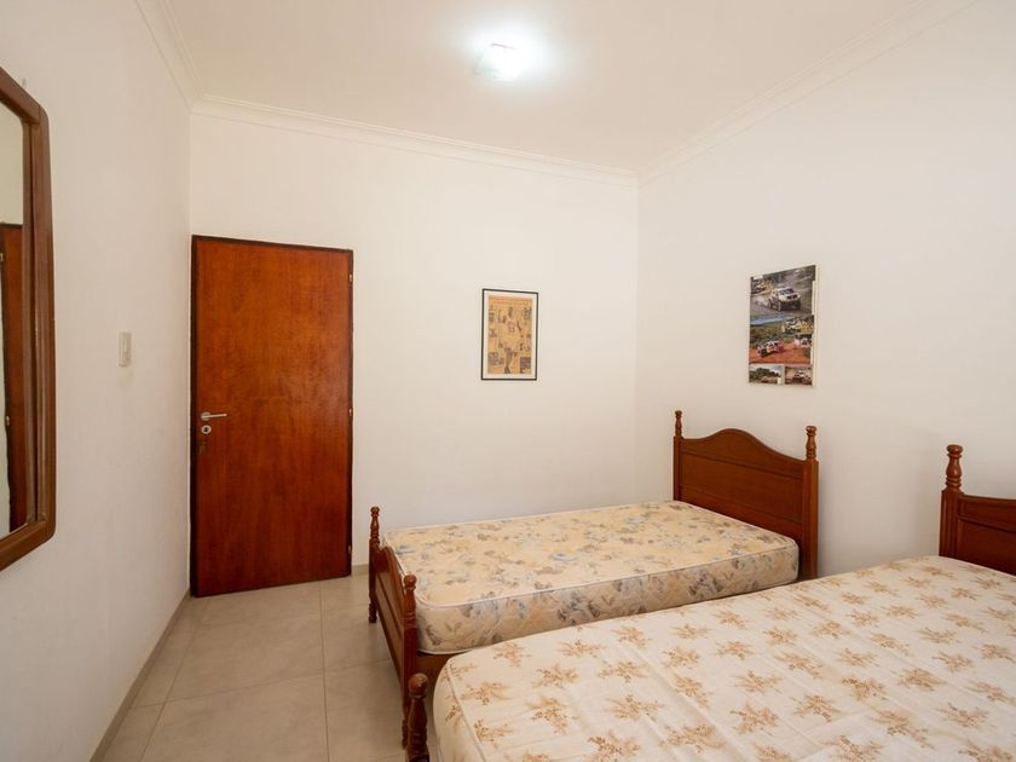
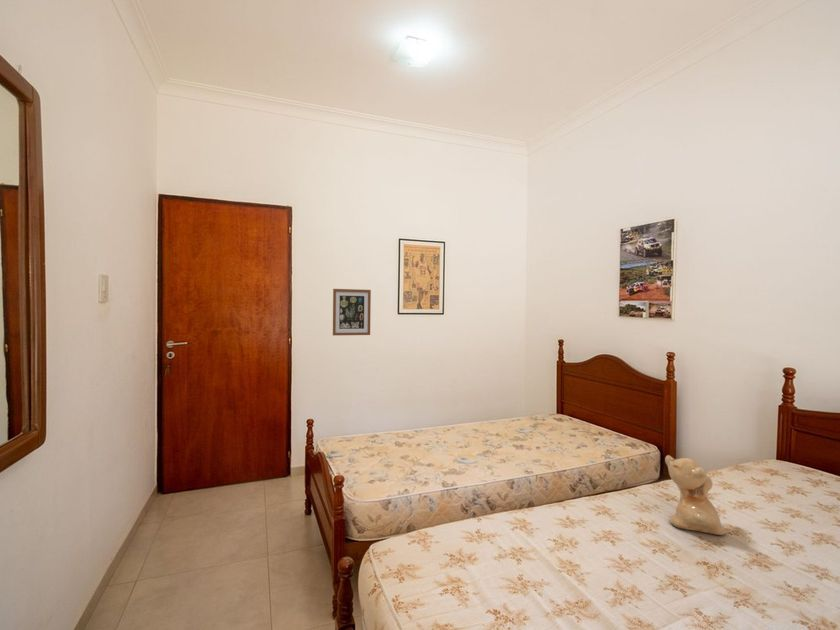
+ teddy bear [664,454,727,536]
+ wall art [332,288,372,336]
